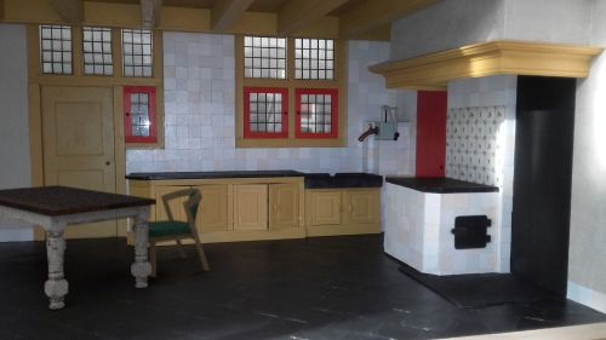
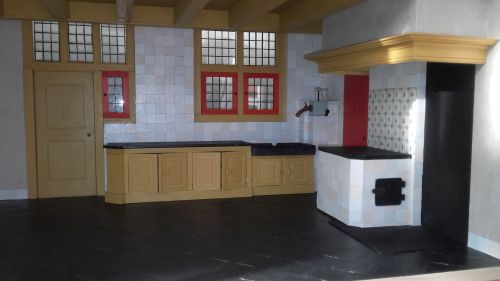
- dining chair [131,186,211,278]
- dining table [0,184,158,311]
